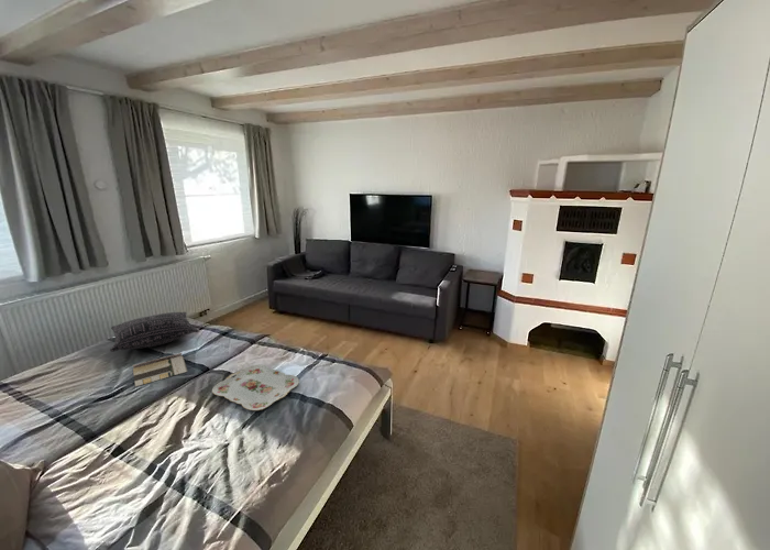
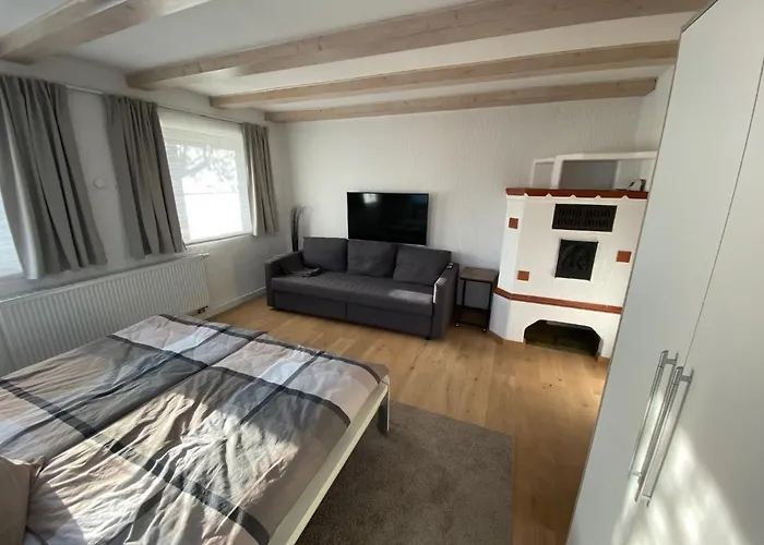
- brochure [132,352,189,387]
- serving tray [211,363,300,411]
- pillow [109,311,199,353]
